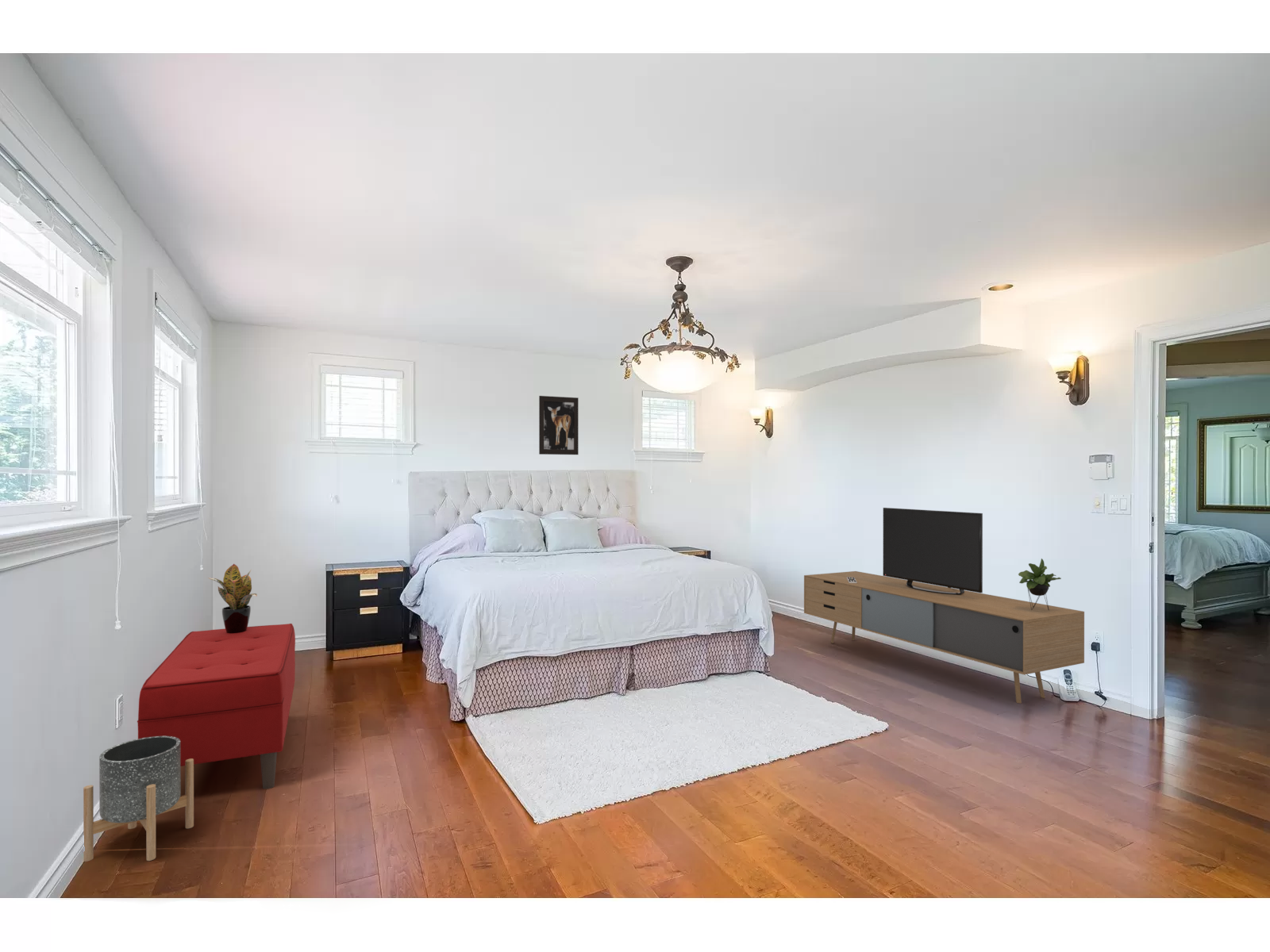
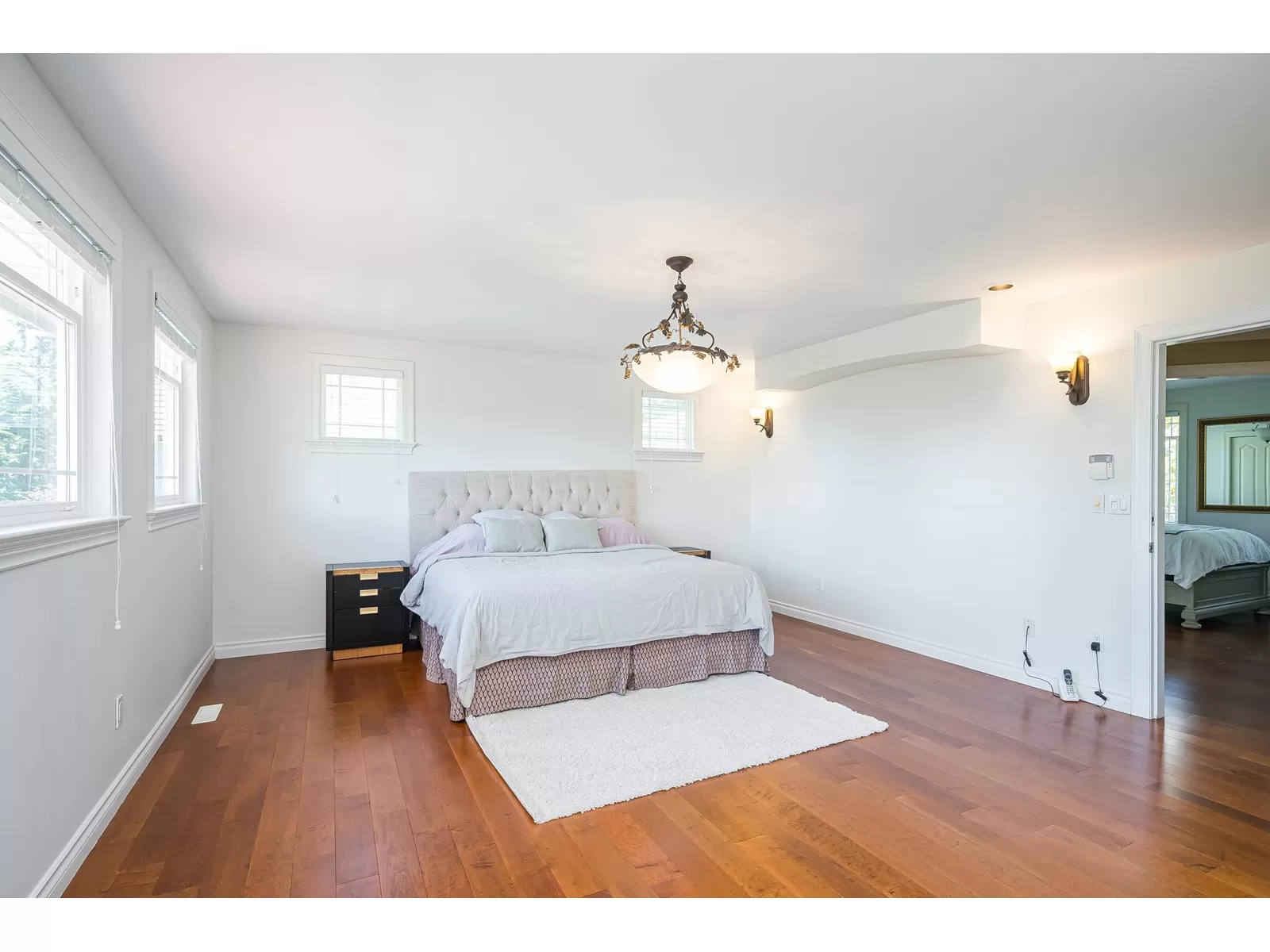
- media console [803,507,1085,704]
- bench [137,623,296,790]
- planter [83,736,194,862]
- wall art [538,395,579,455]
- potted plant [207,563,258,633]
